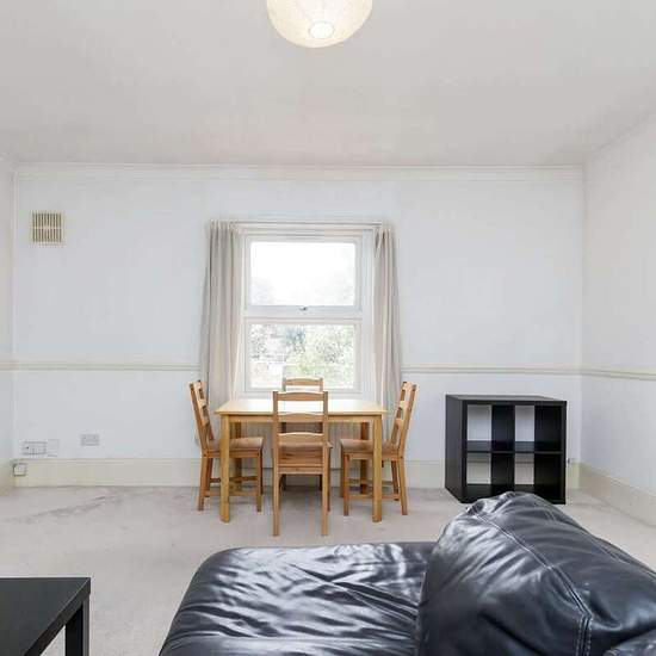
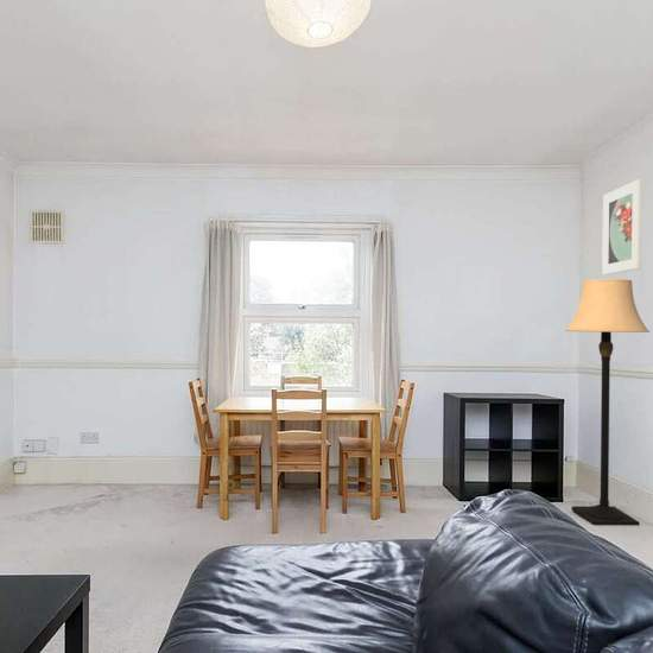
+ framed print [601,178,642,275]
+ lamp [564,278,651,526]
